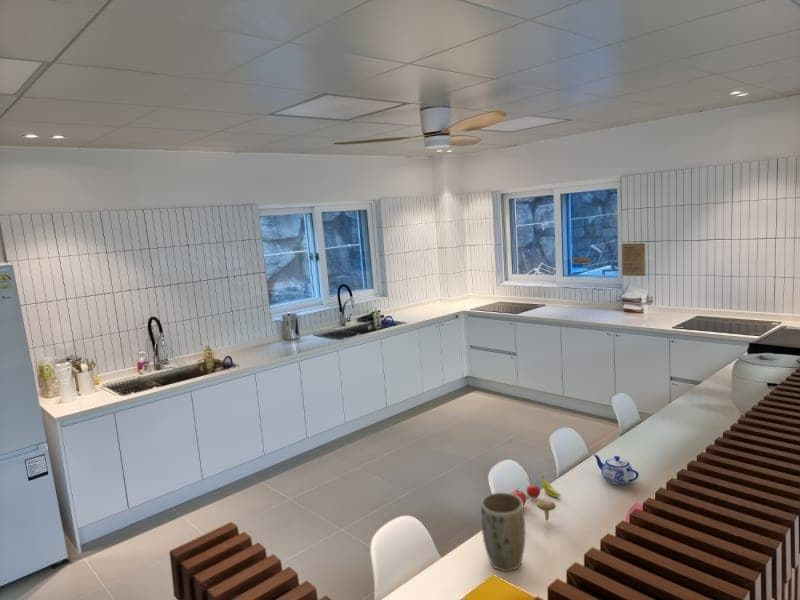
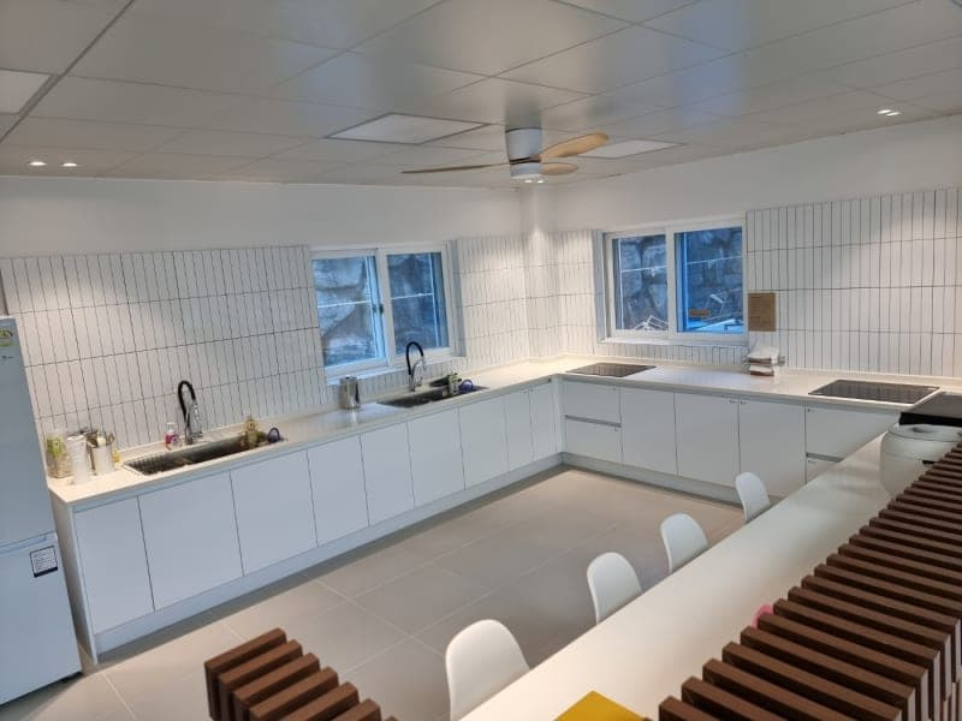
- teapot [592,453,640,486]
- plant pot [480,492,526,572]
- fruit [510,474,561,522]
